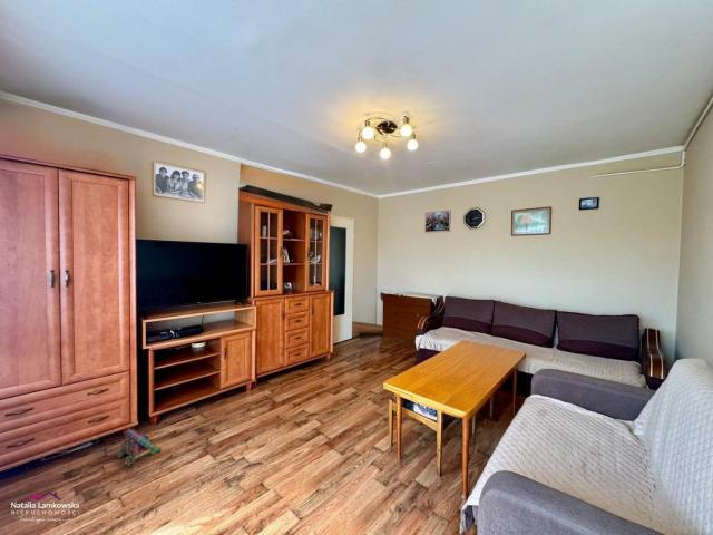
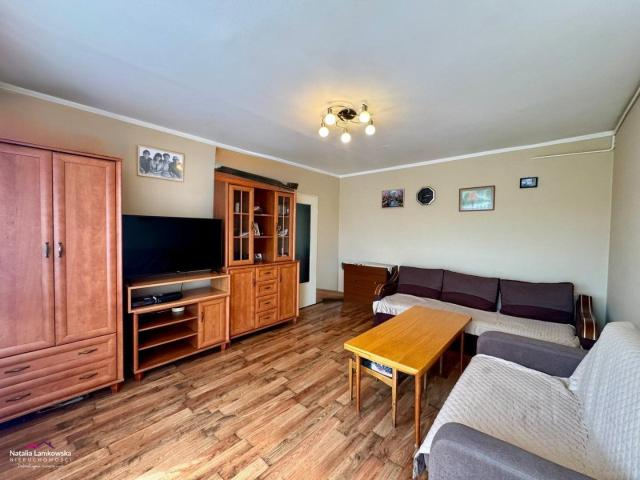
- toy cannon [116,428,163,467]
